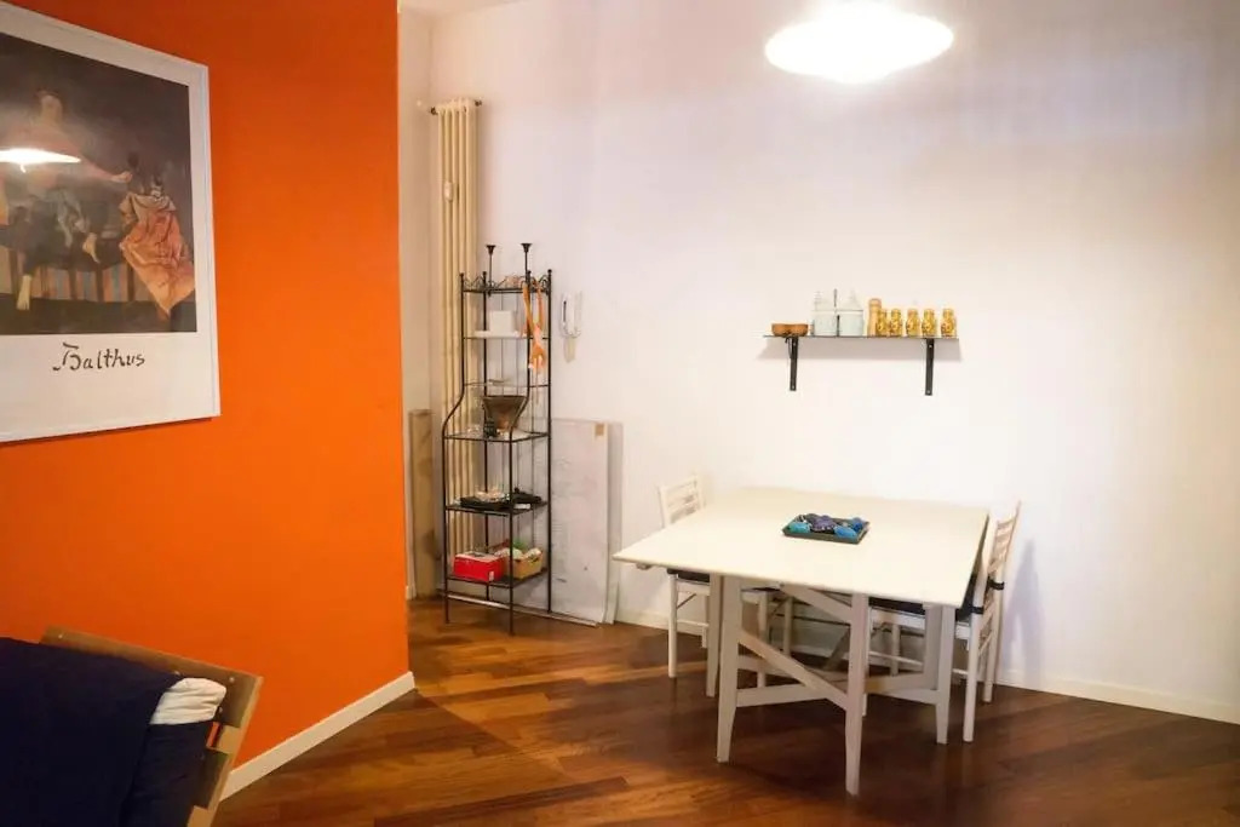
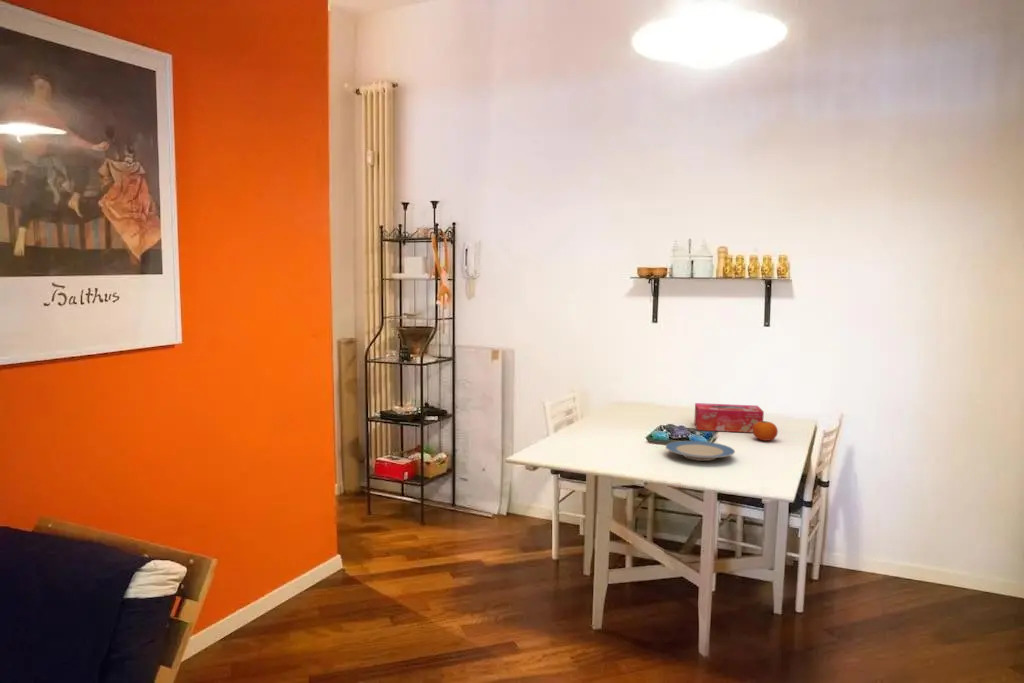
+ plate [665,440,736,462]
+ fruit [752,420,779,442]
+ tissue box [693,402,765,434]
